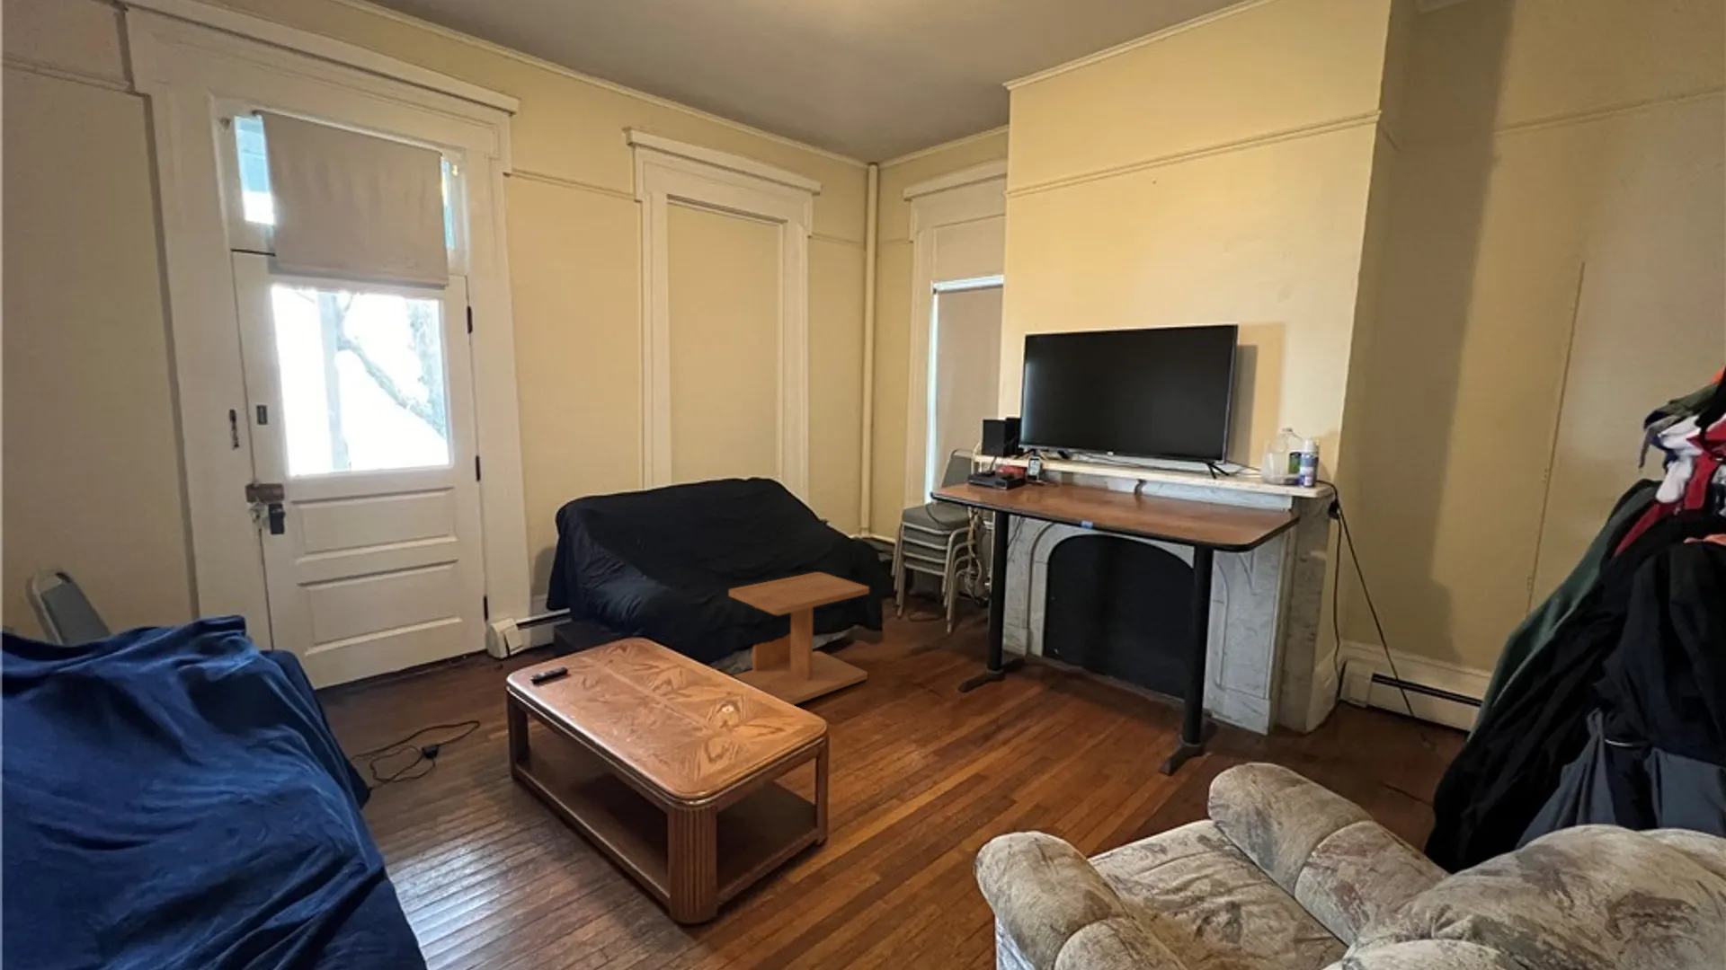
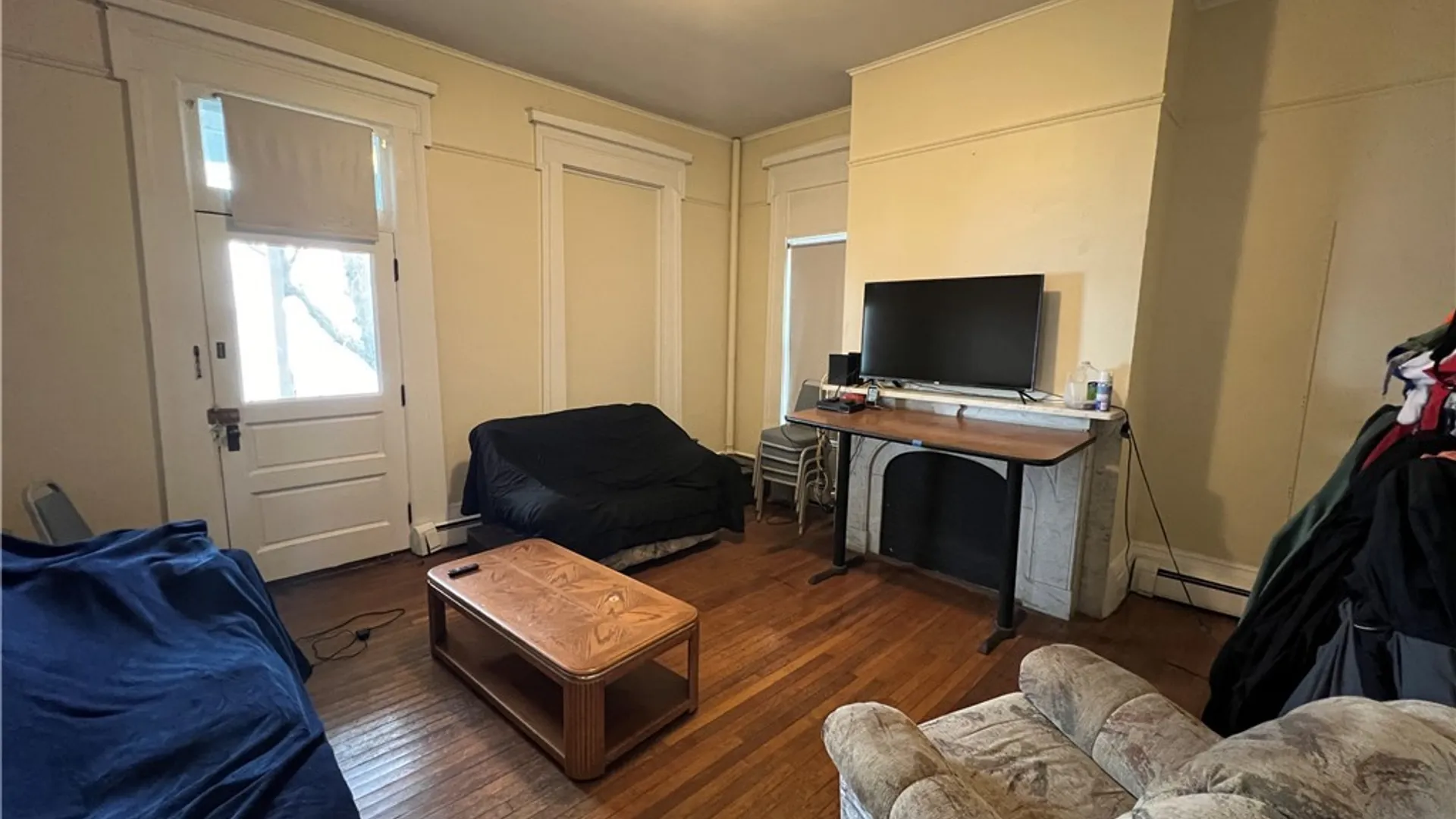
- side table [728,571,870,705]
